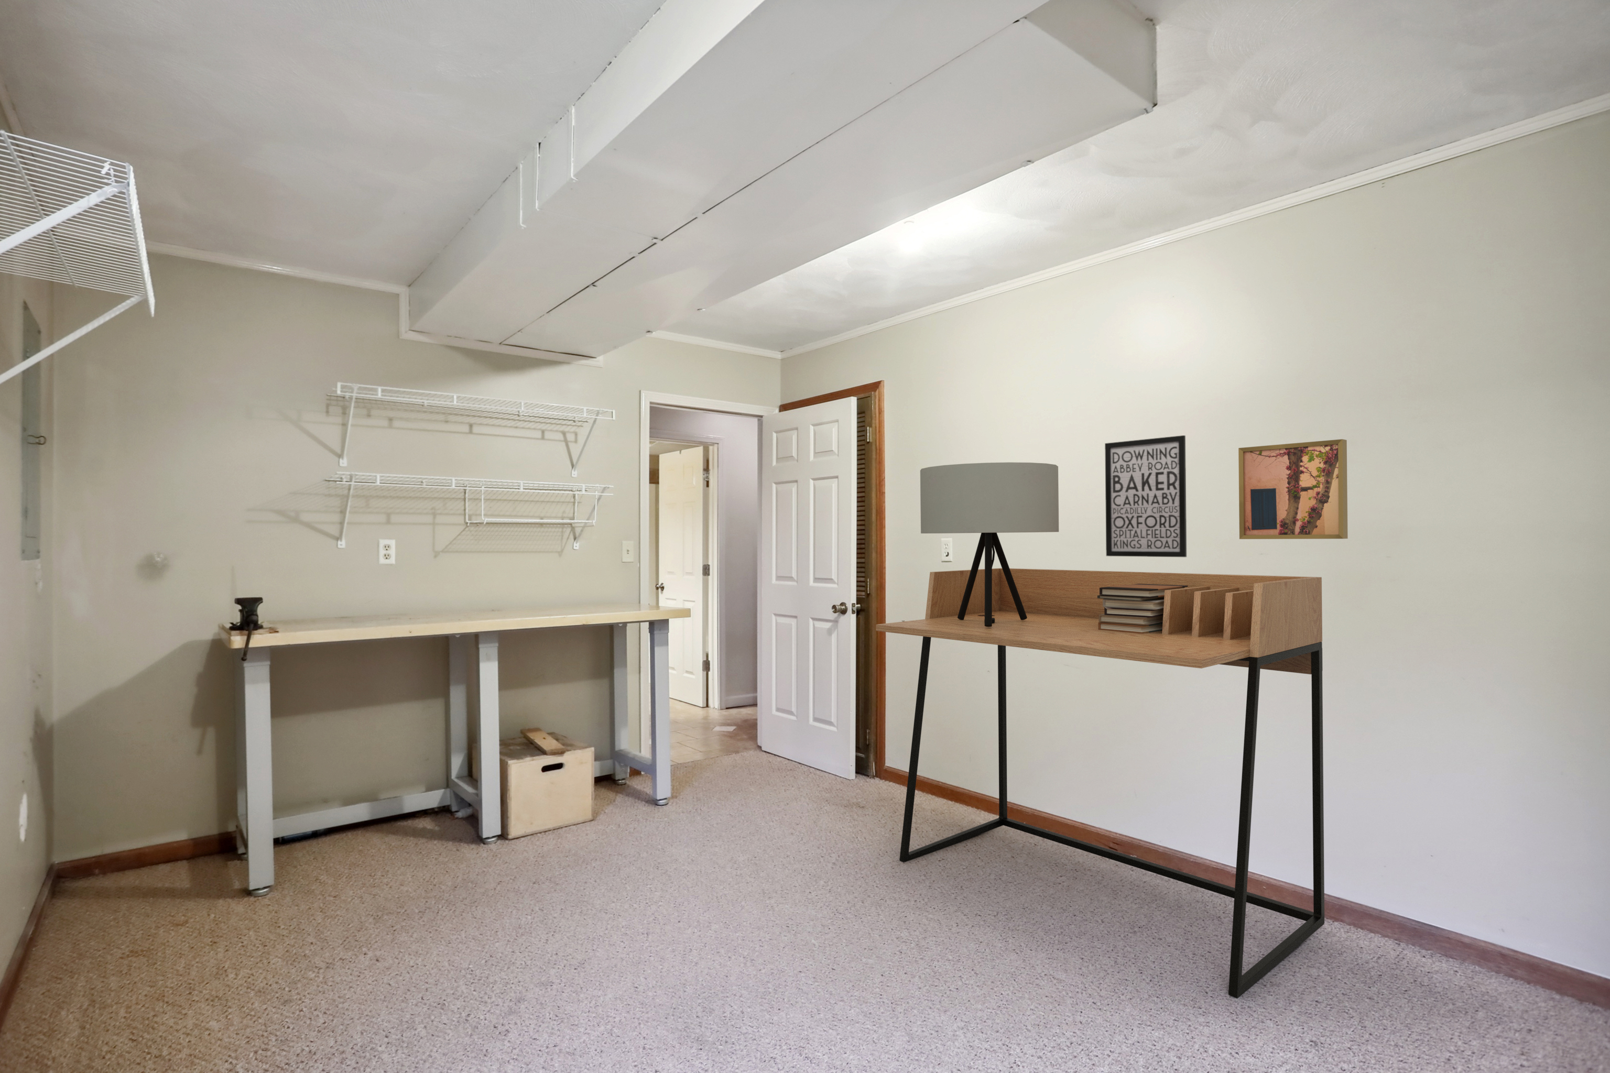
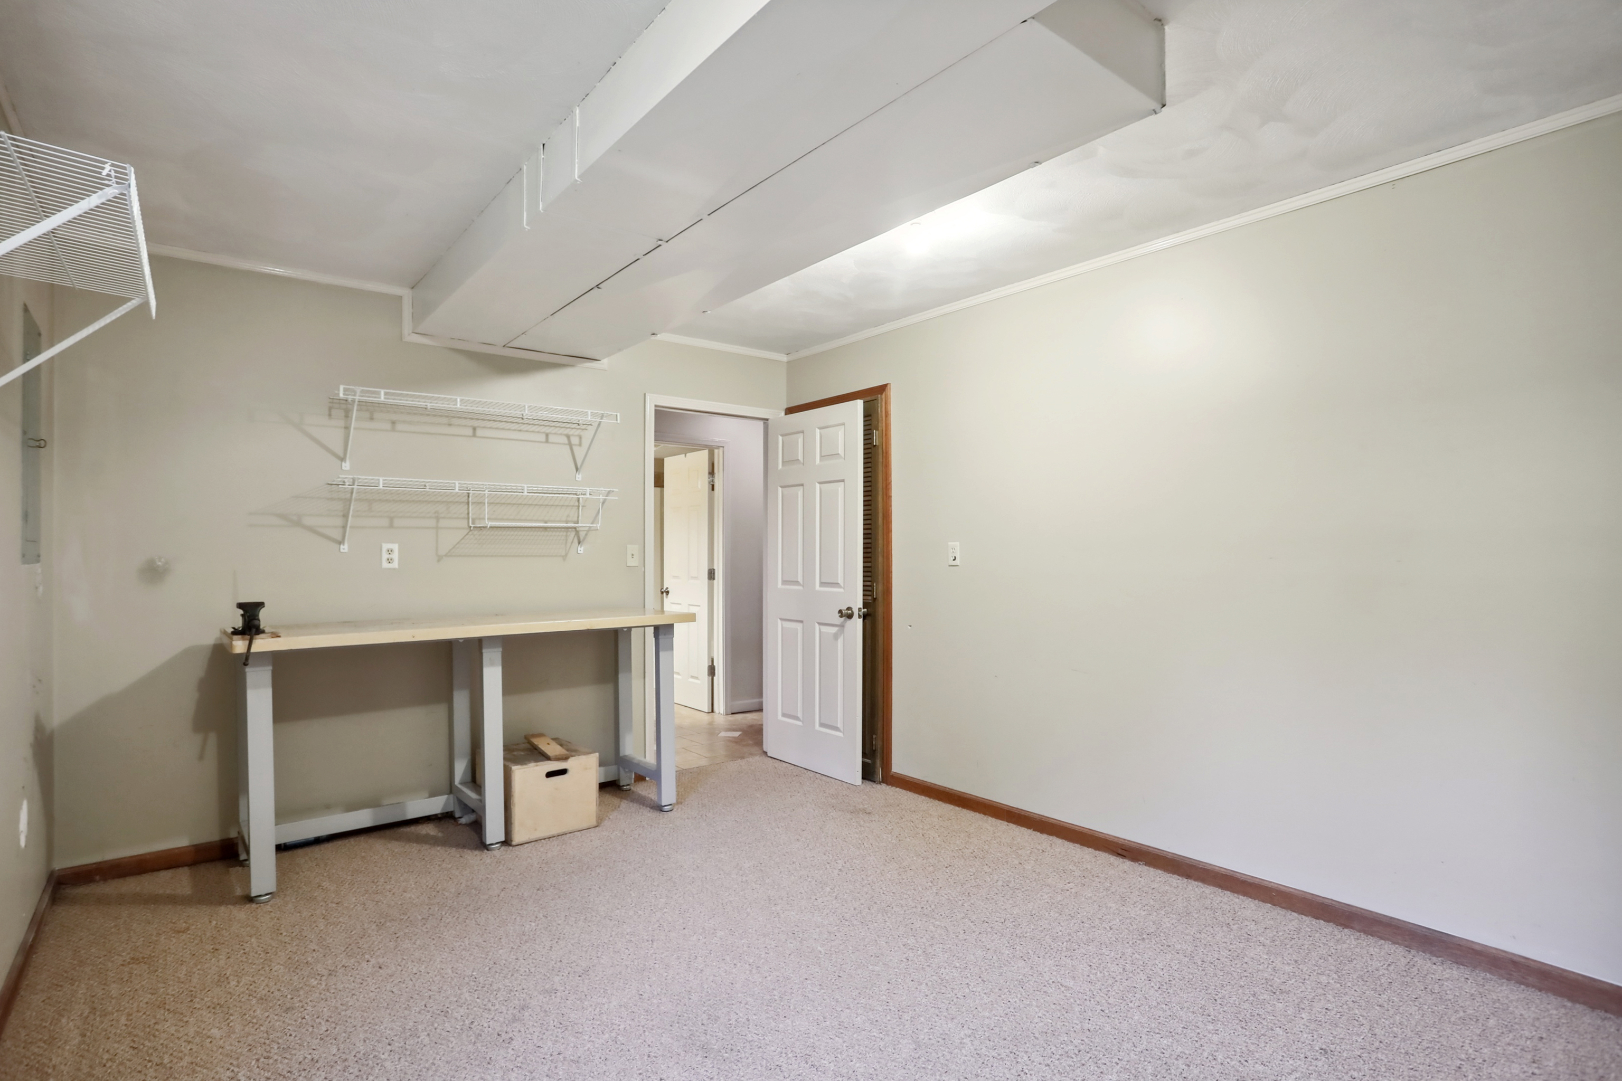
- table lamp [920,461,1059,626]
- wall art [1237,438,1349,540]
- desk [876,568,1325,999]
- book stack [1097,583,1188,634]
- wall art [1104,435,1187,557]
